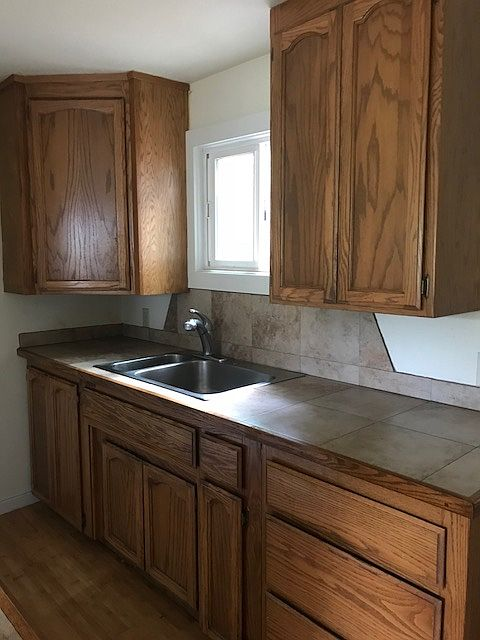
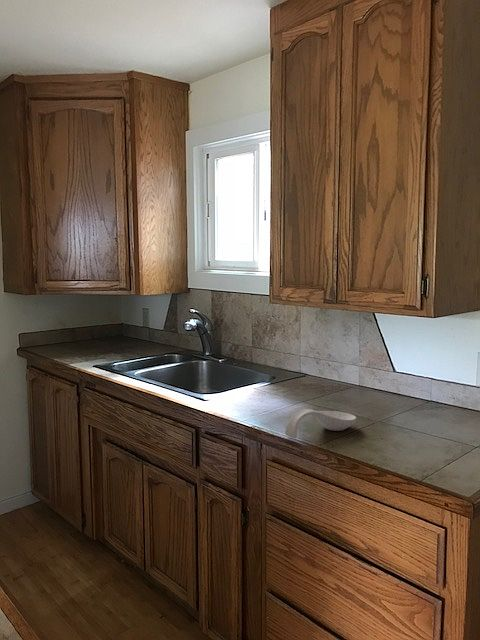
+ spoon rest [284,408,357,440]
